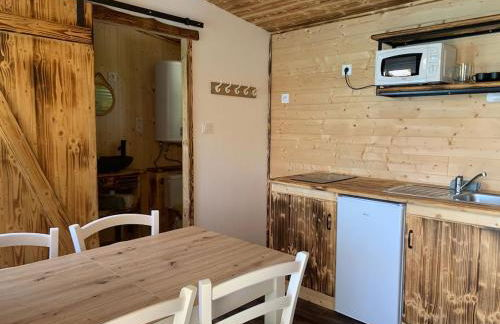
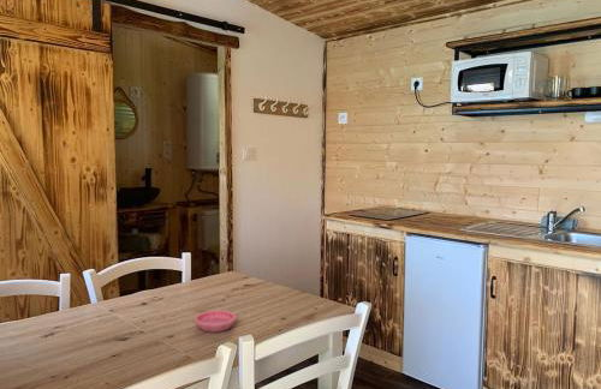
+ saucer [194,309,238,334]
